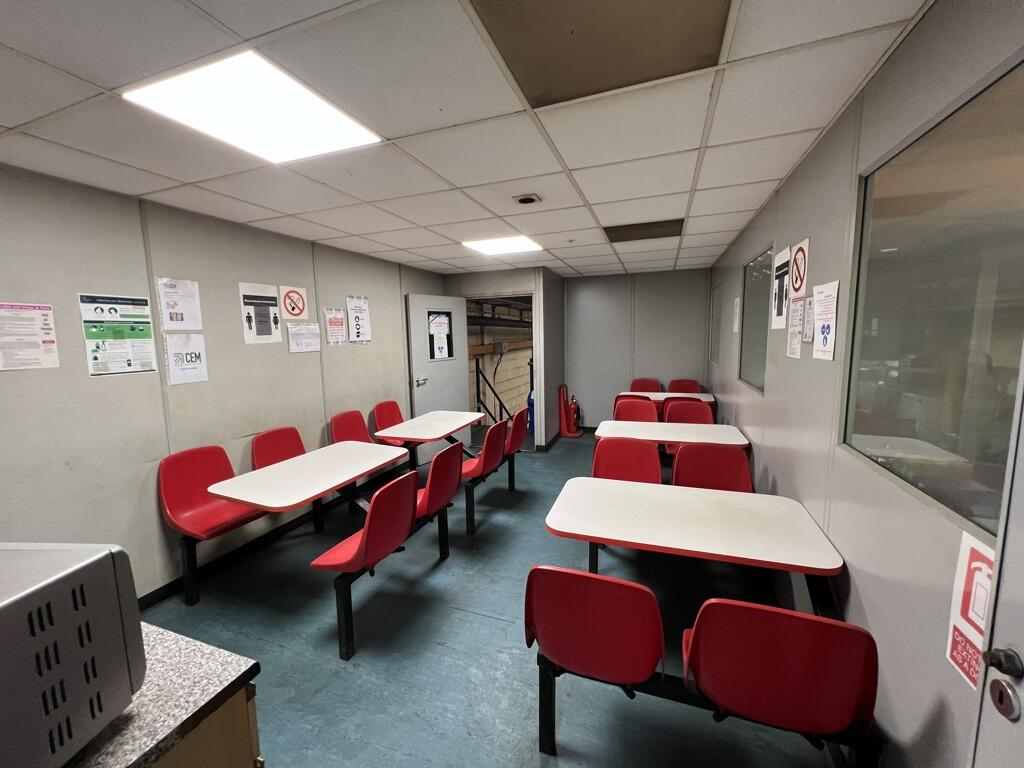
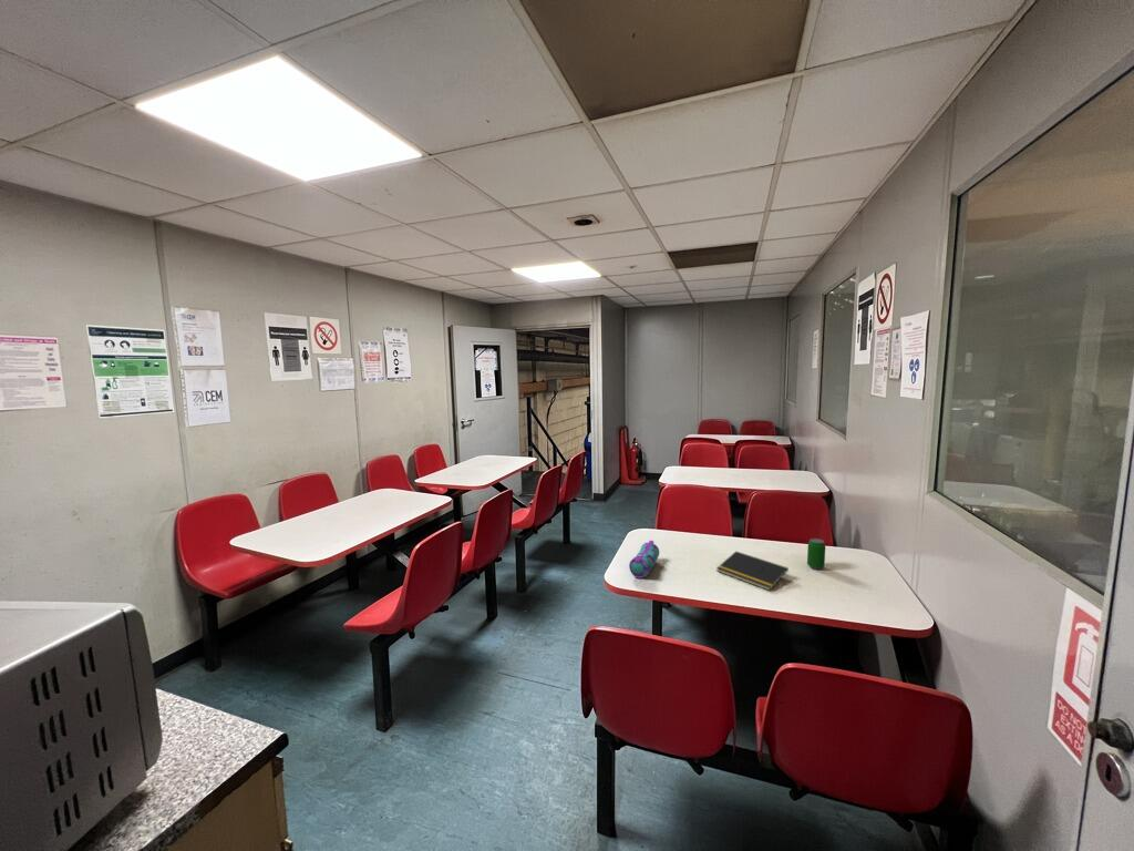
+ notepad [715,551,790,592]
+ pencil case [628,540,660,580]
+ beverage can [806,537,826,571]
